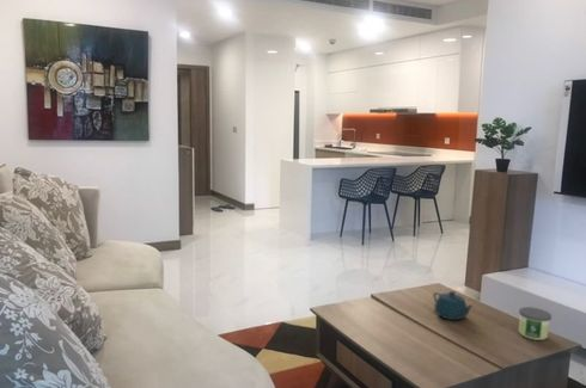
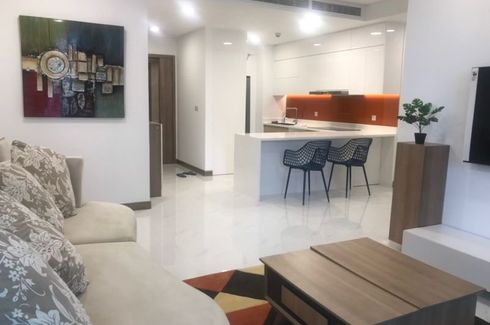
- candle [518,306,553,341]
- teapot [432,290,475,321]
